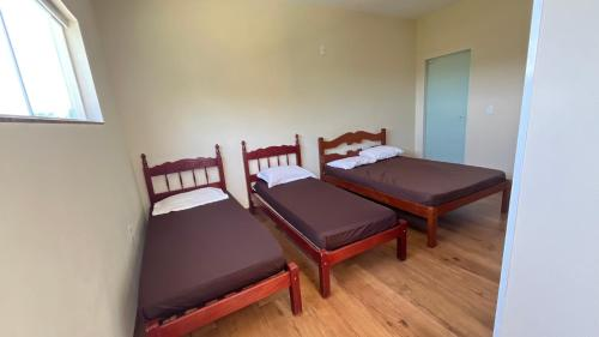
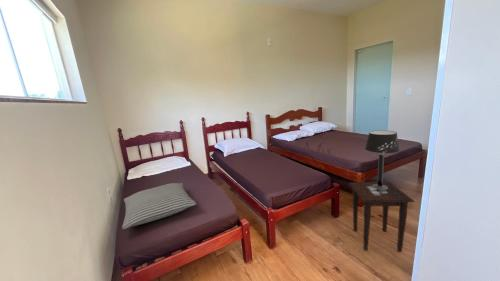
+ table lamp [364,130,400,190]
+ side table [348,181,416,253]
+ pillow [121,182,197,230]
